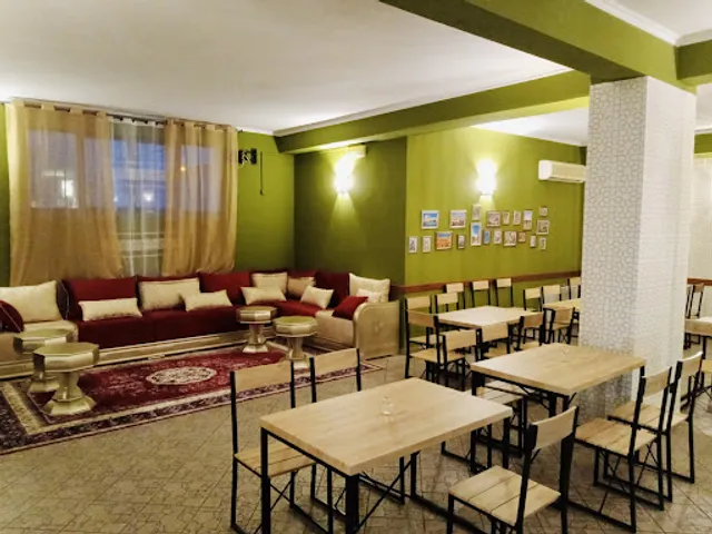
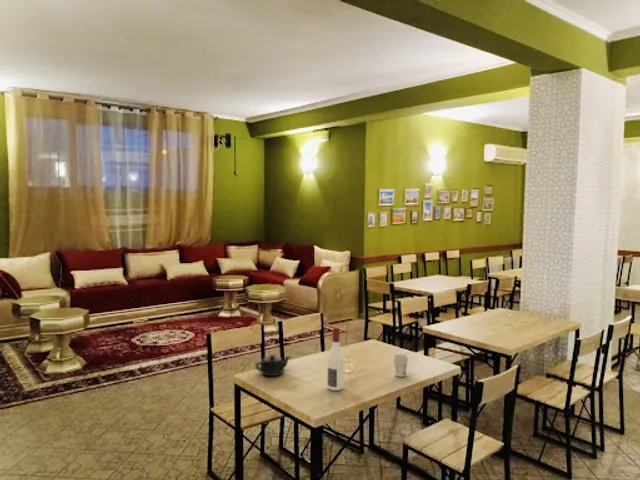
+ alcohol [327,327,345,392]
+ teapot [255,353,292,377]
+ cup [392,353,410,378]
